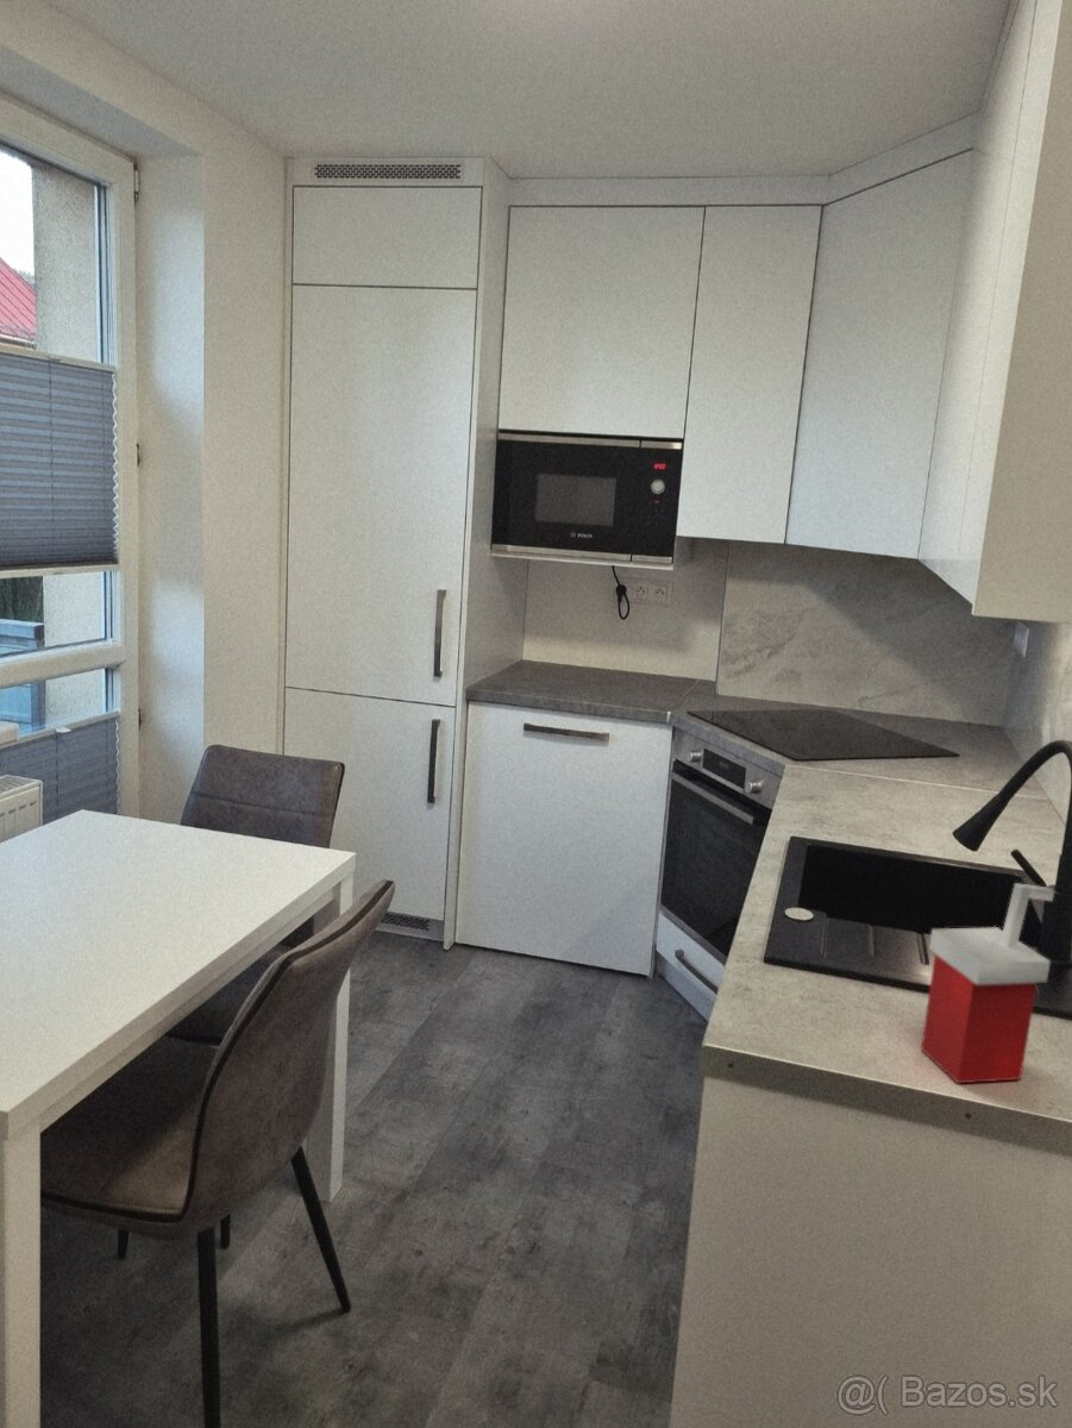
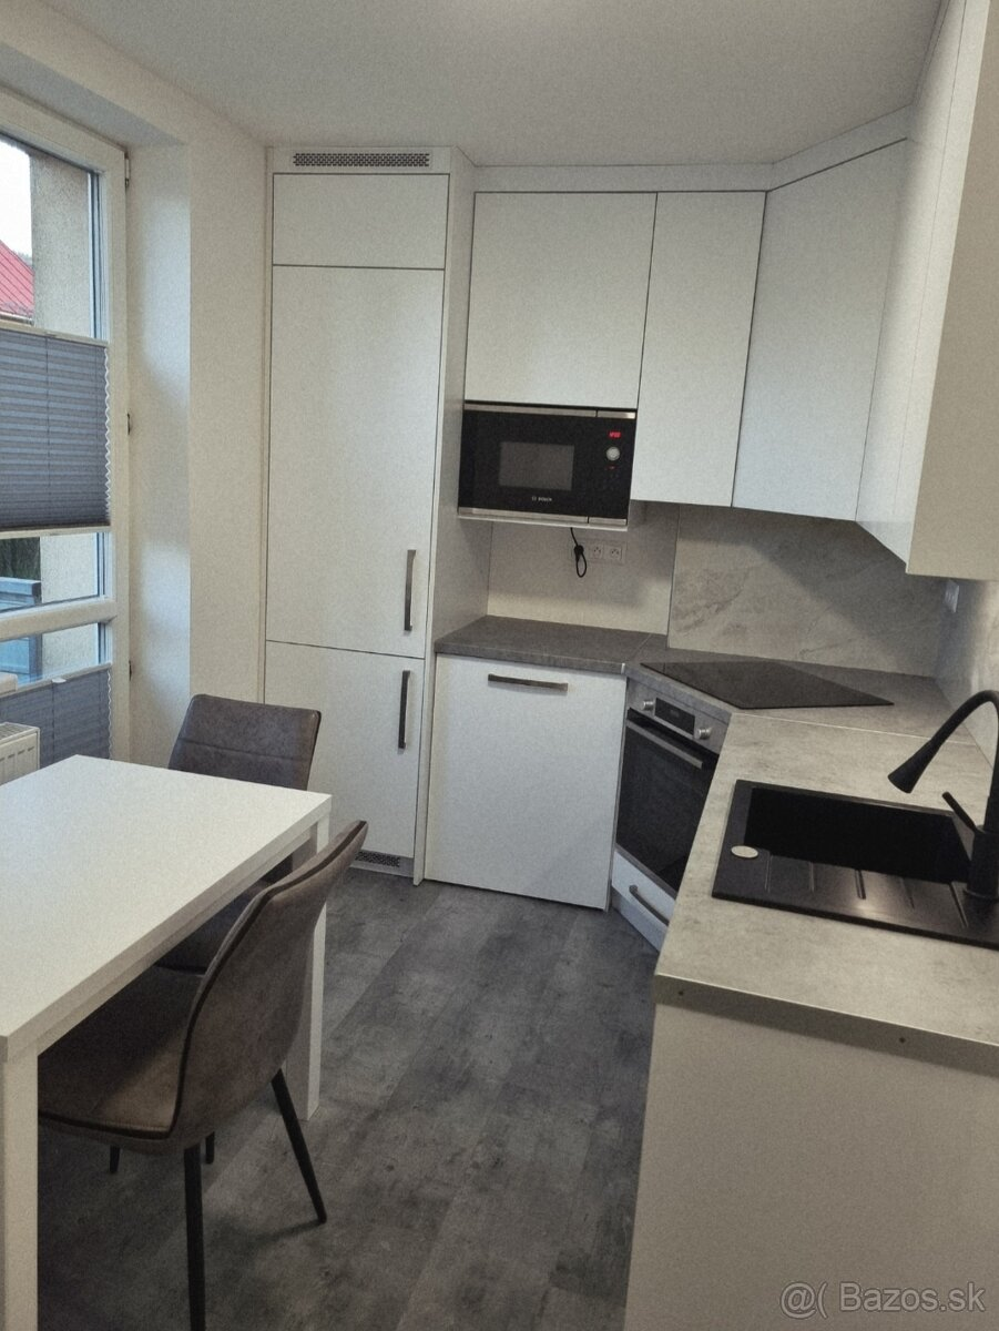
- soap dispenser [920,882,1055,1084]
